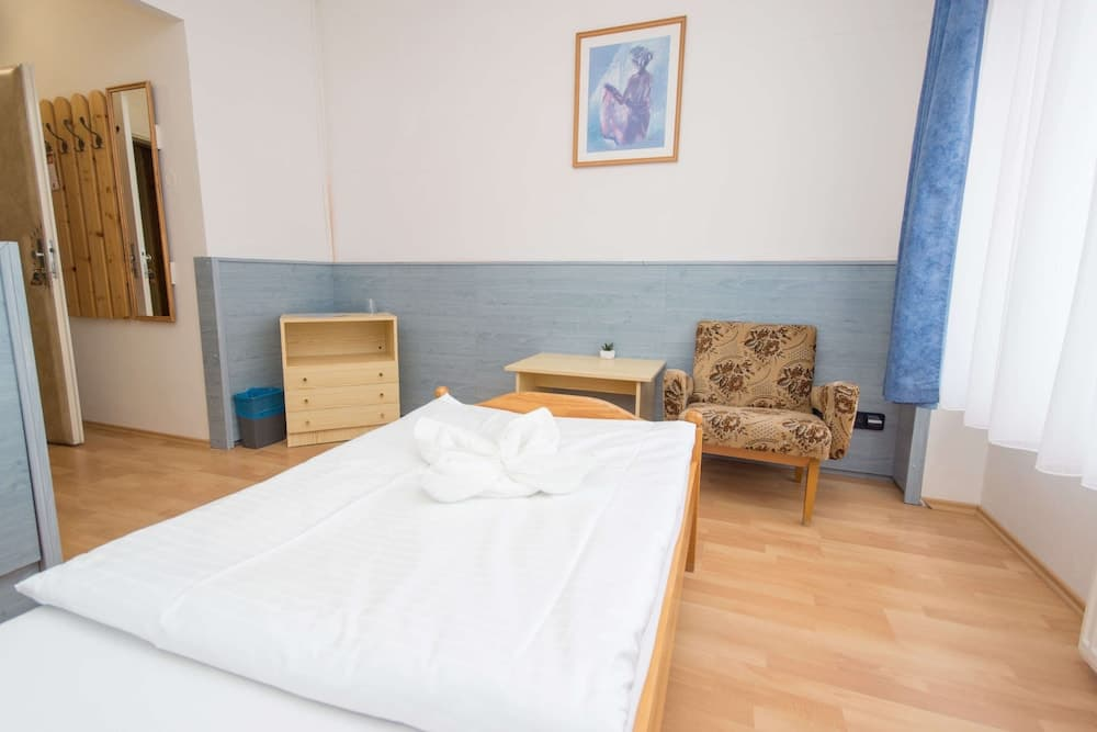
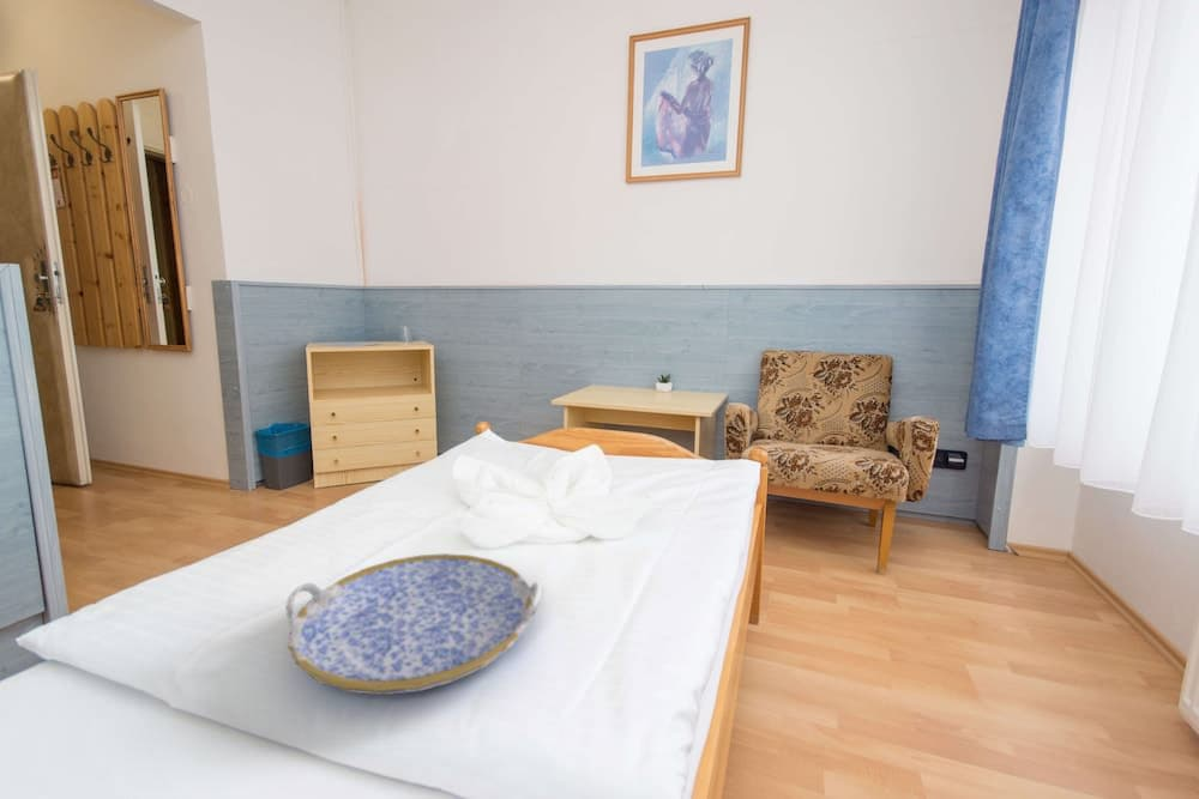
+ serving tray [284,552,544,696]
